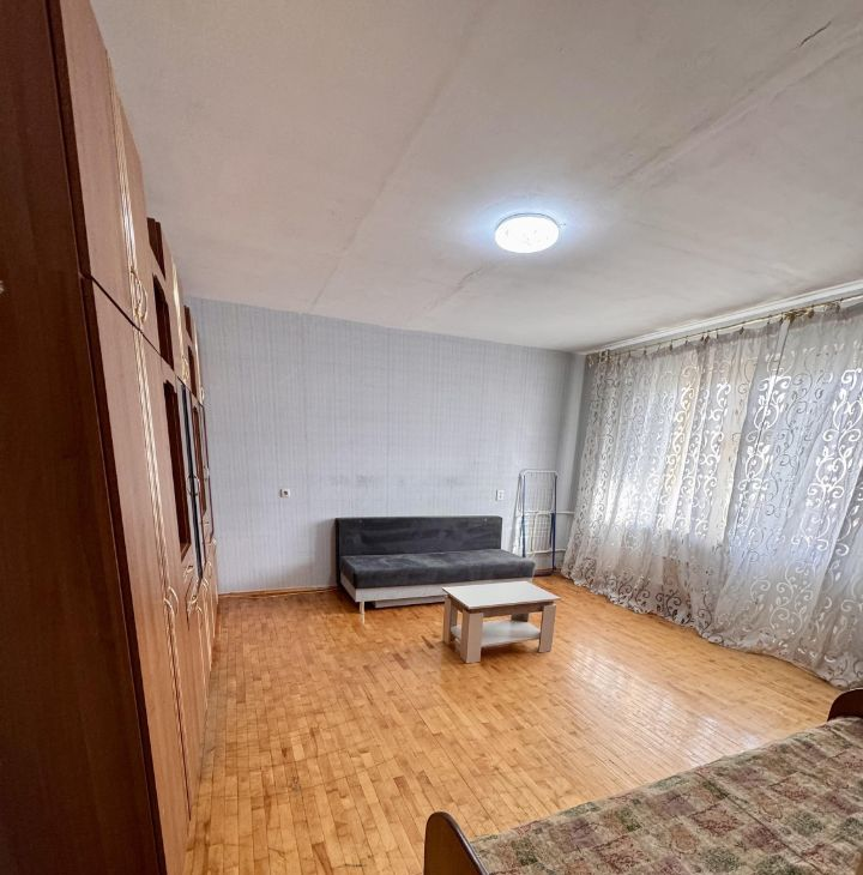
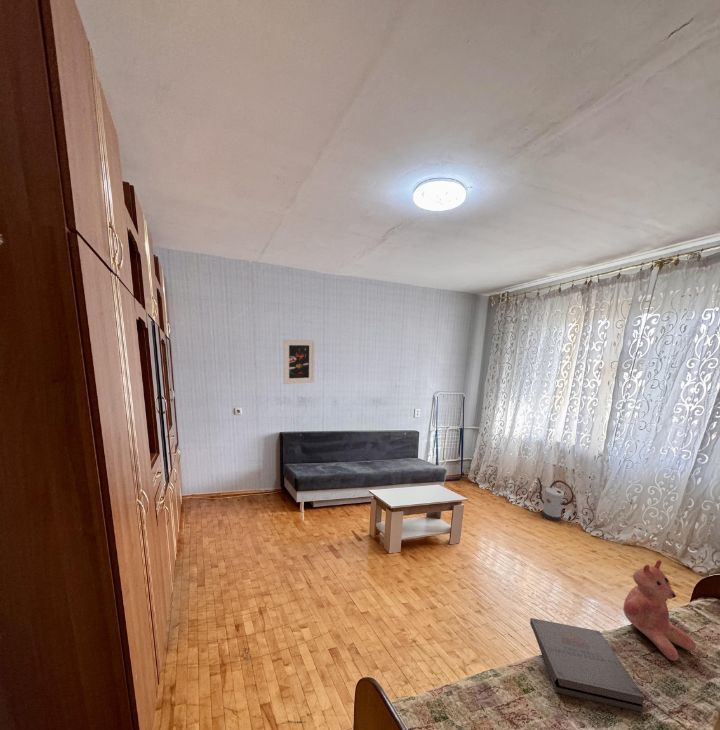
+ watering can [536,476,575,522]
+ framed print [282,339,316,385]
+ pizza box [529,617,645,713]
+ teddy bear [622,559,697,662]
